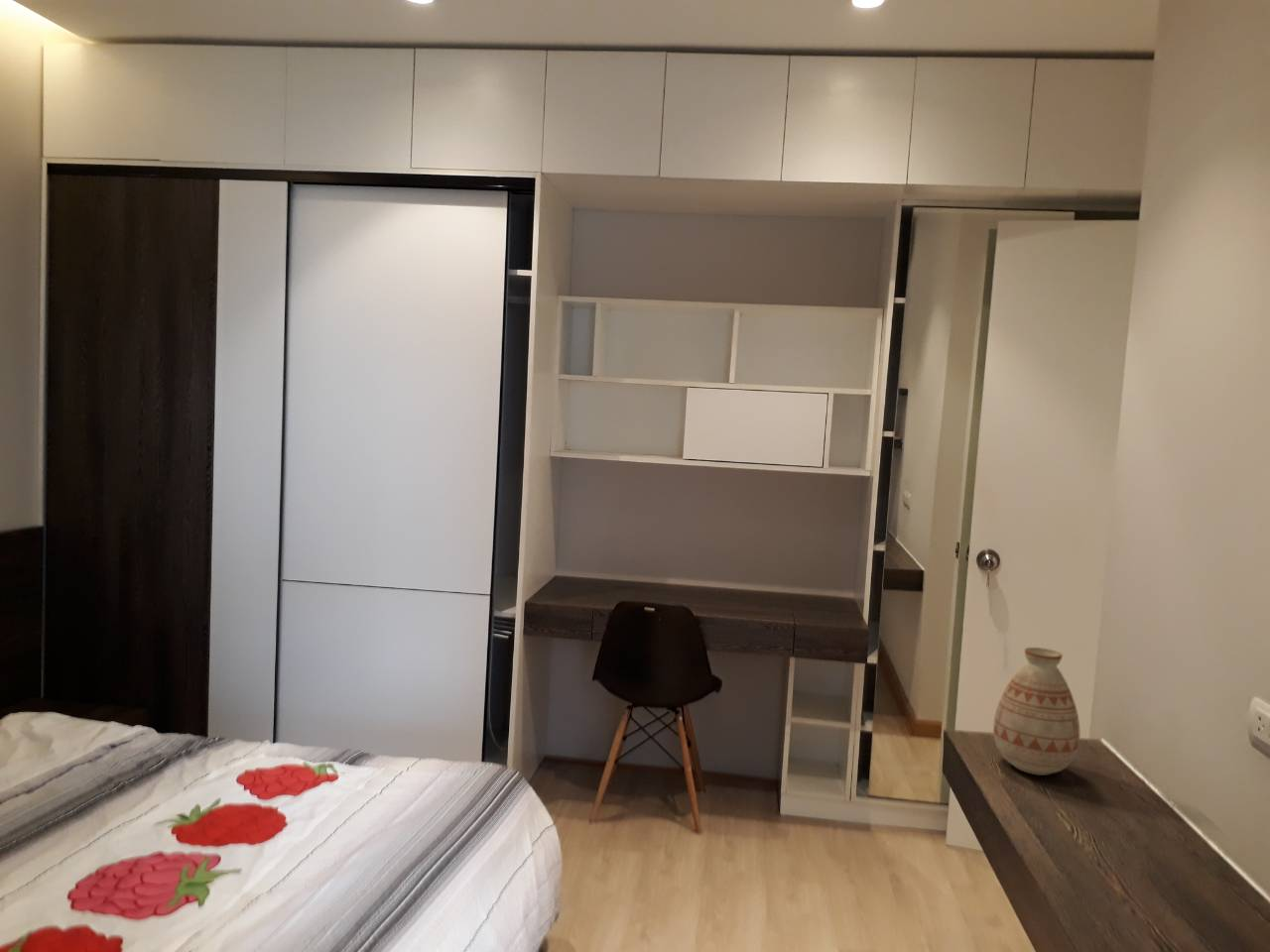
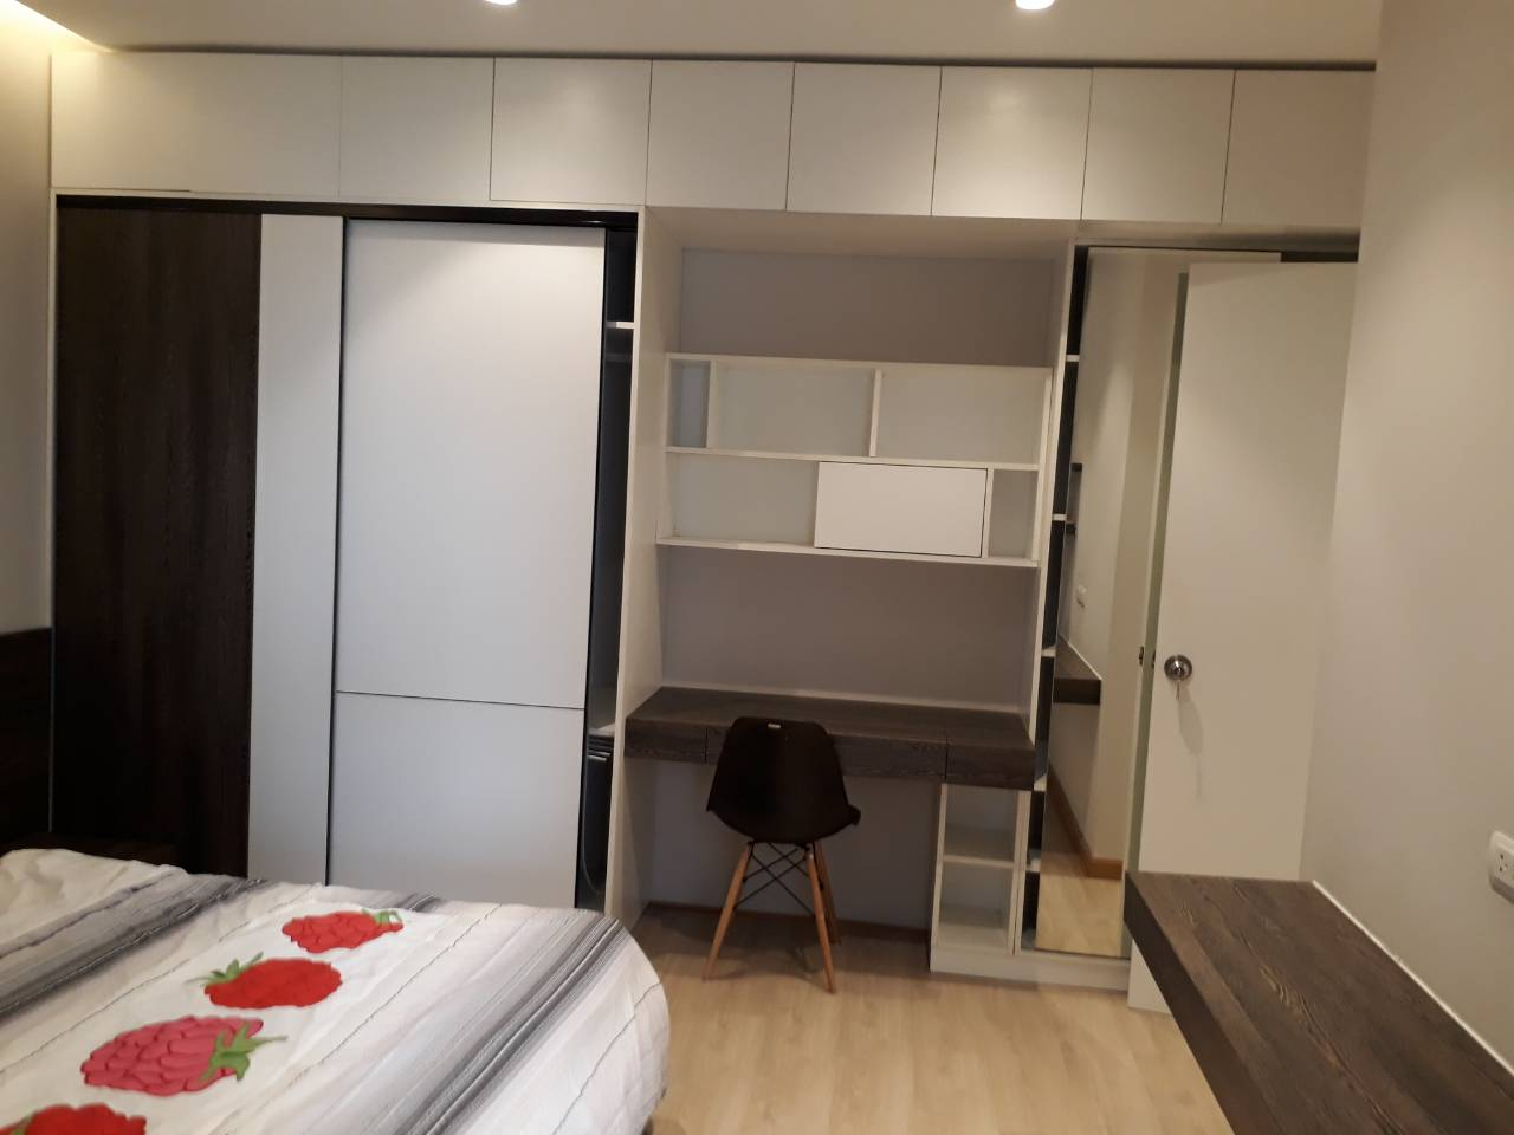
- vase [992,647,1080,776]
